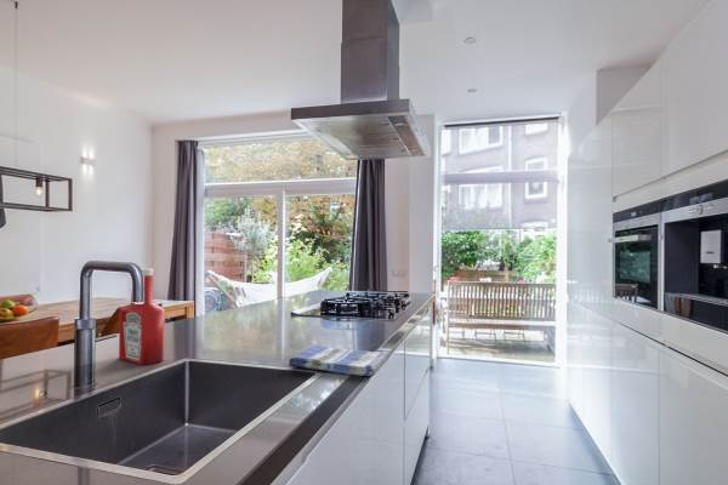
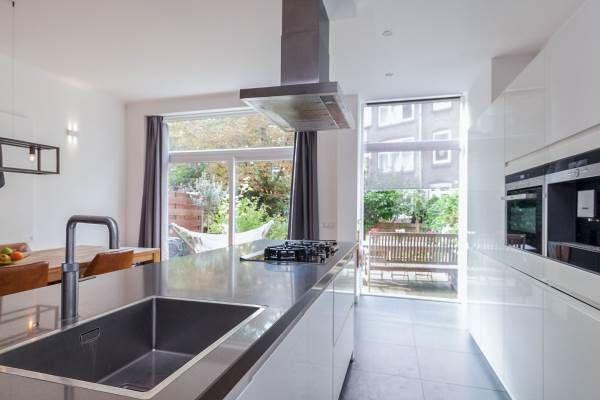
- soap bottle [118,268,166,366]
- dish towel [288,346,392,377]
